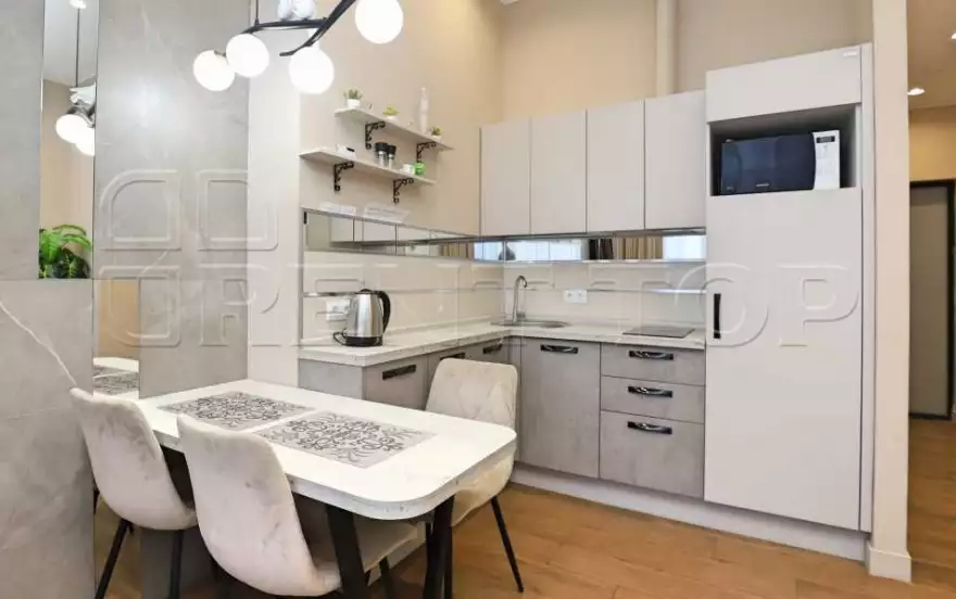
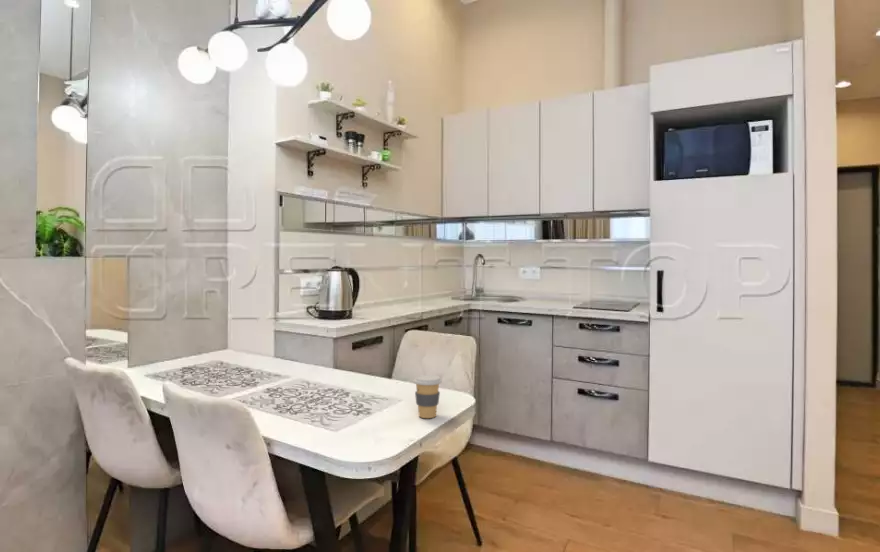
+ coffee cup [412,374,443,419]
